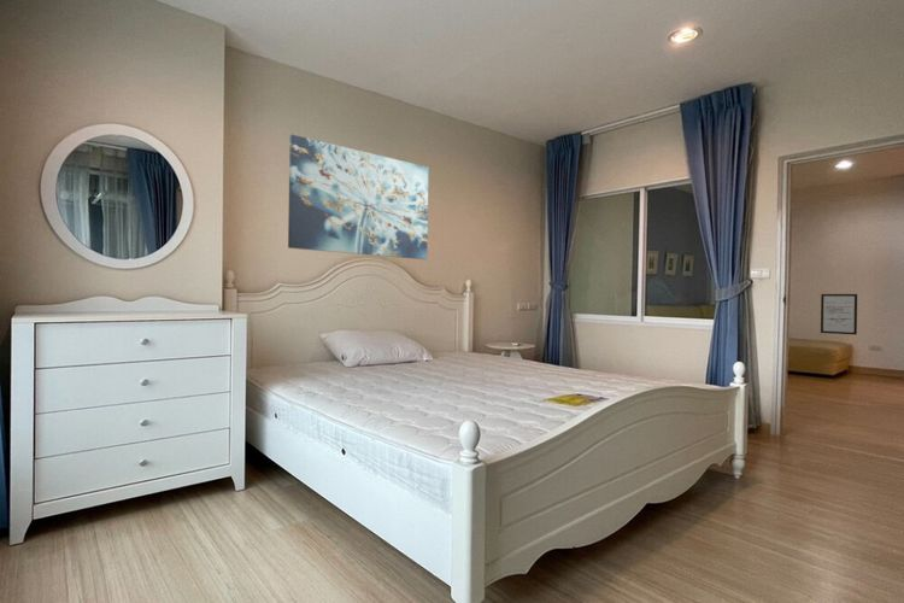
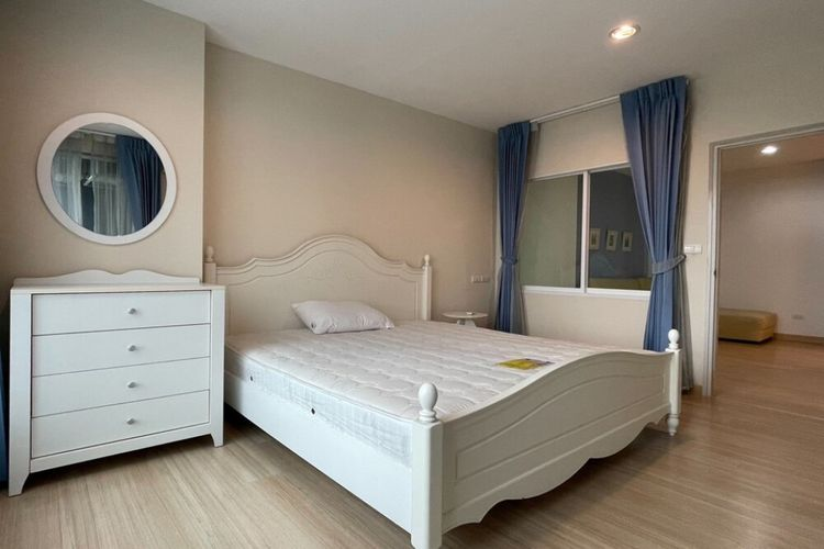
- wall art [287,134,430,260]
- wall art [820,293,858,335]
